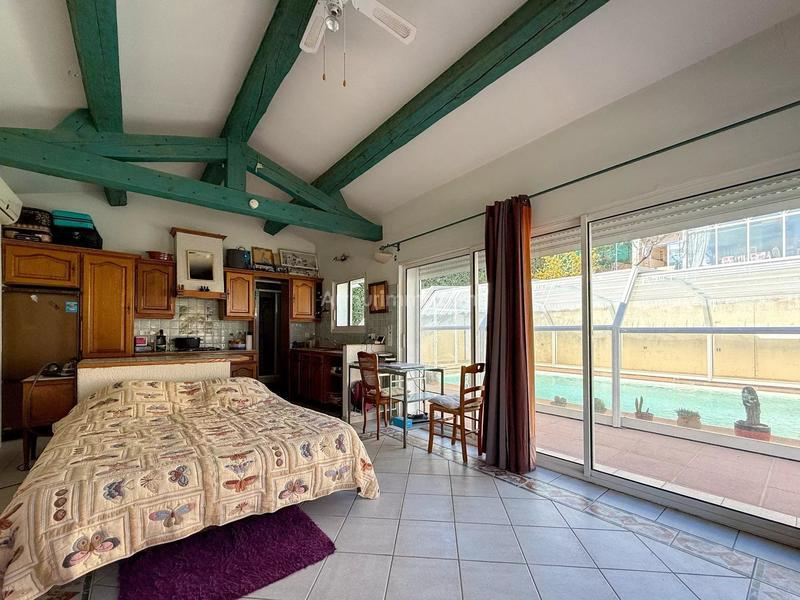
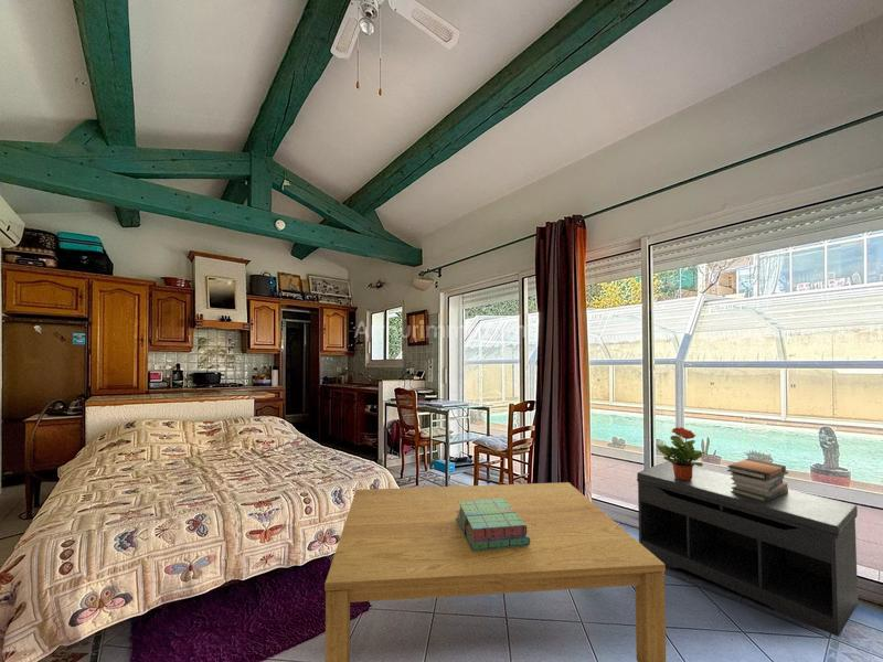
+ coffee table [323,481,667,662]
+ stack of books [456,498,530,552]
+ book stack [726,457,789,502]
+ potted plant [656,426,705,481]
+ bench [636,461,859,638]
